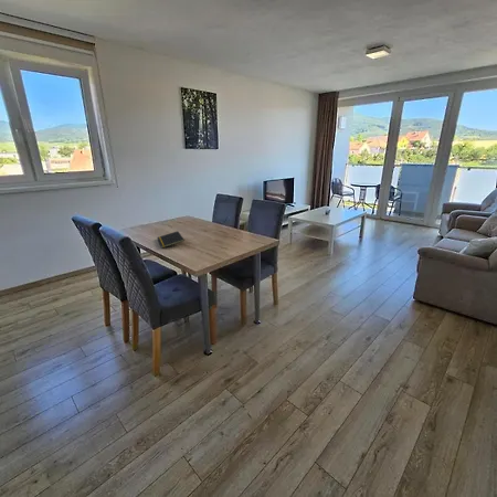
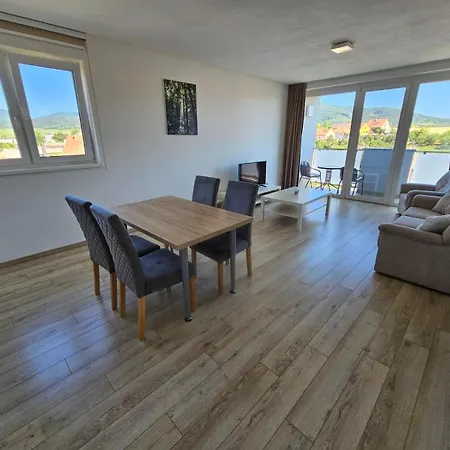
- notepad [156,230,186,250]
